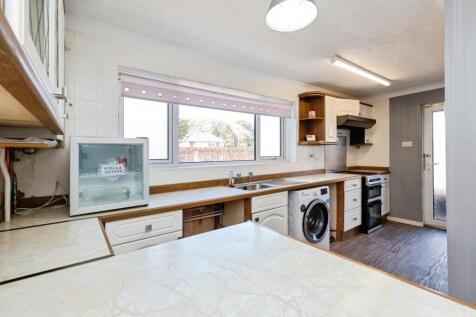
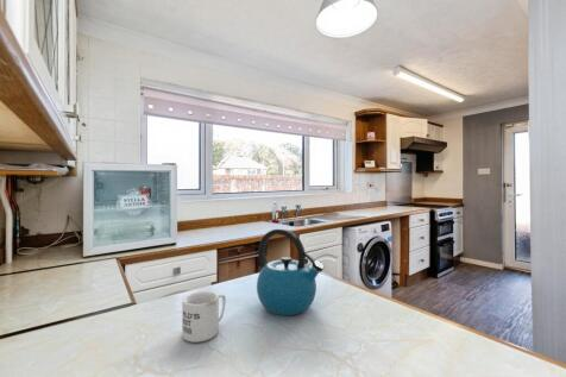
+ mug [182,290,227,344]
+ kettle [256,227,326,316]
